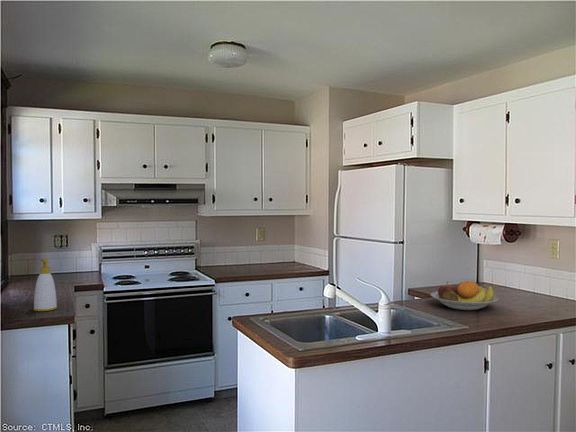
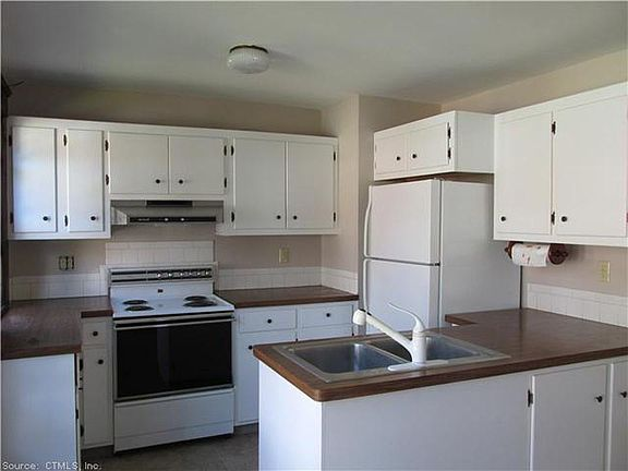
- fruit bowl [430,280,499,311]
- soap bottle [32,258,58,312]
